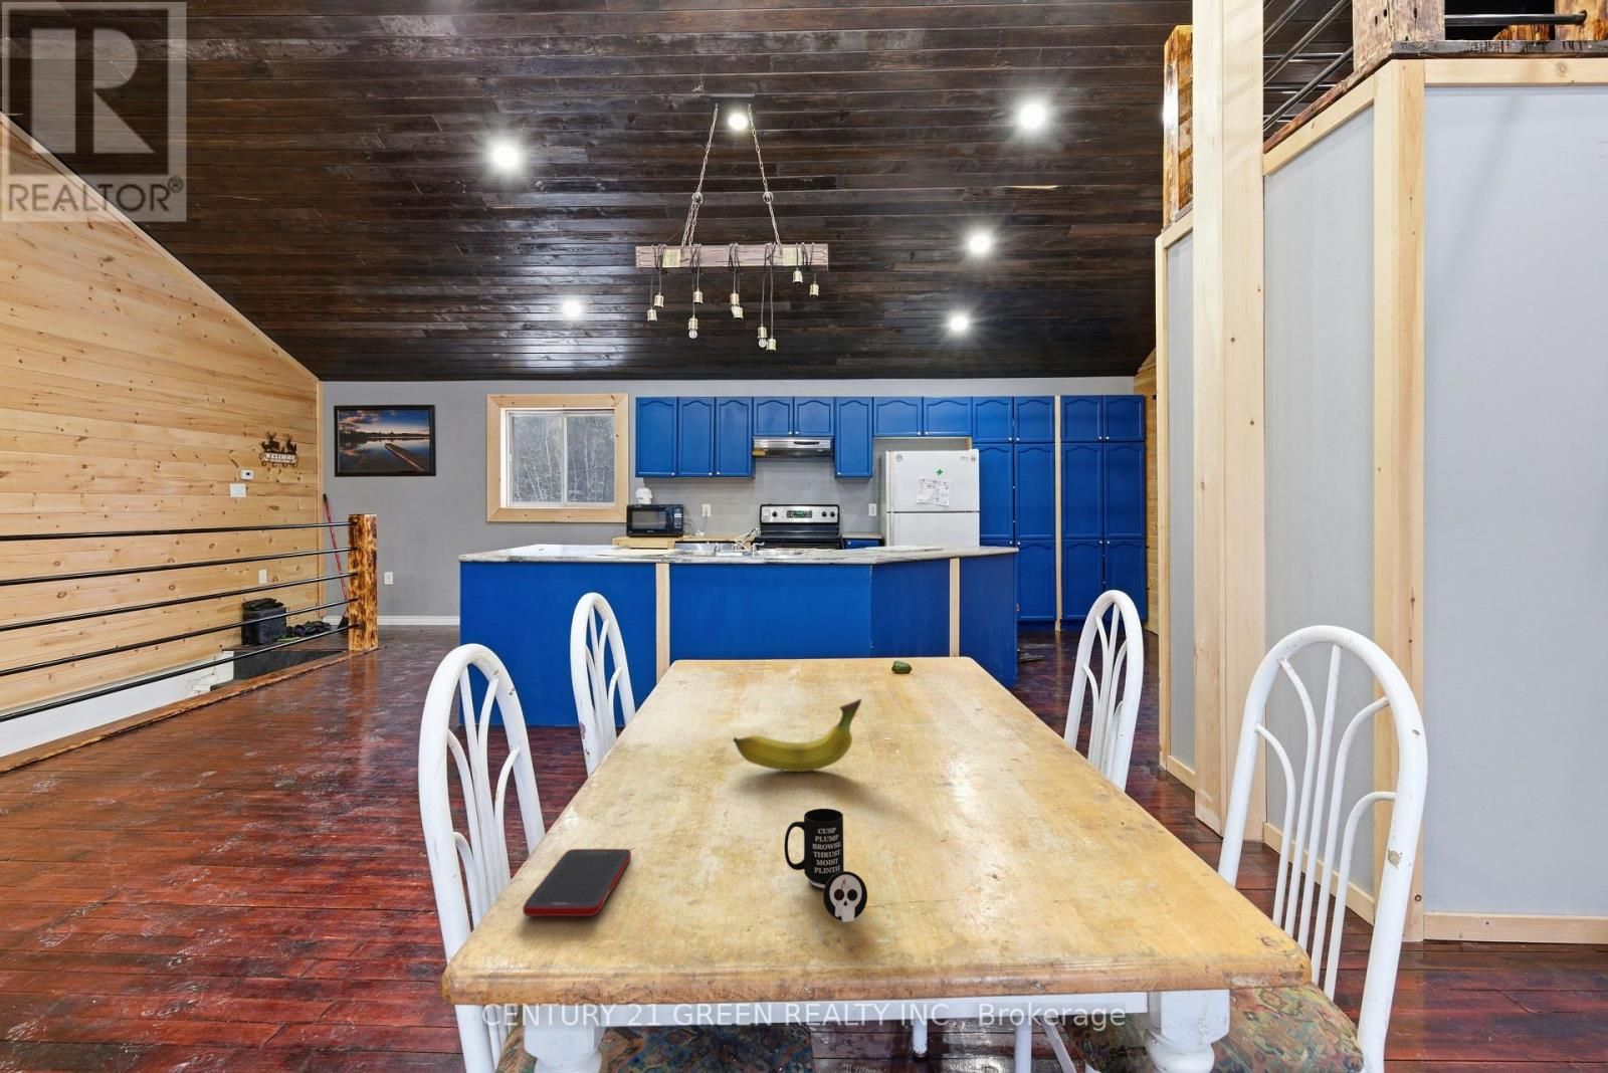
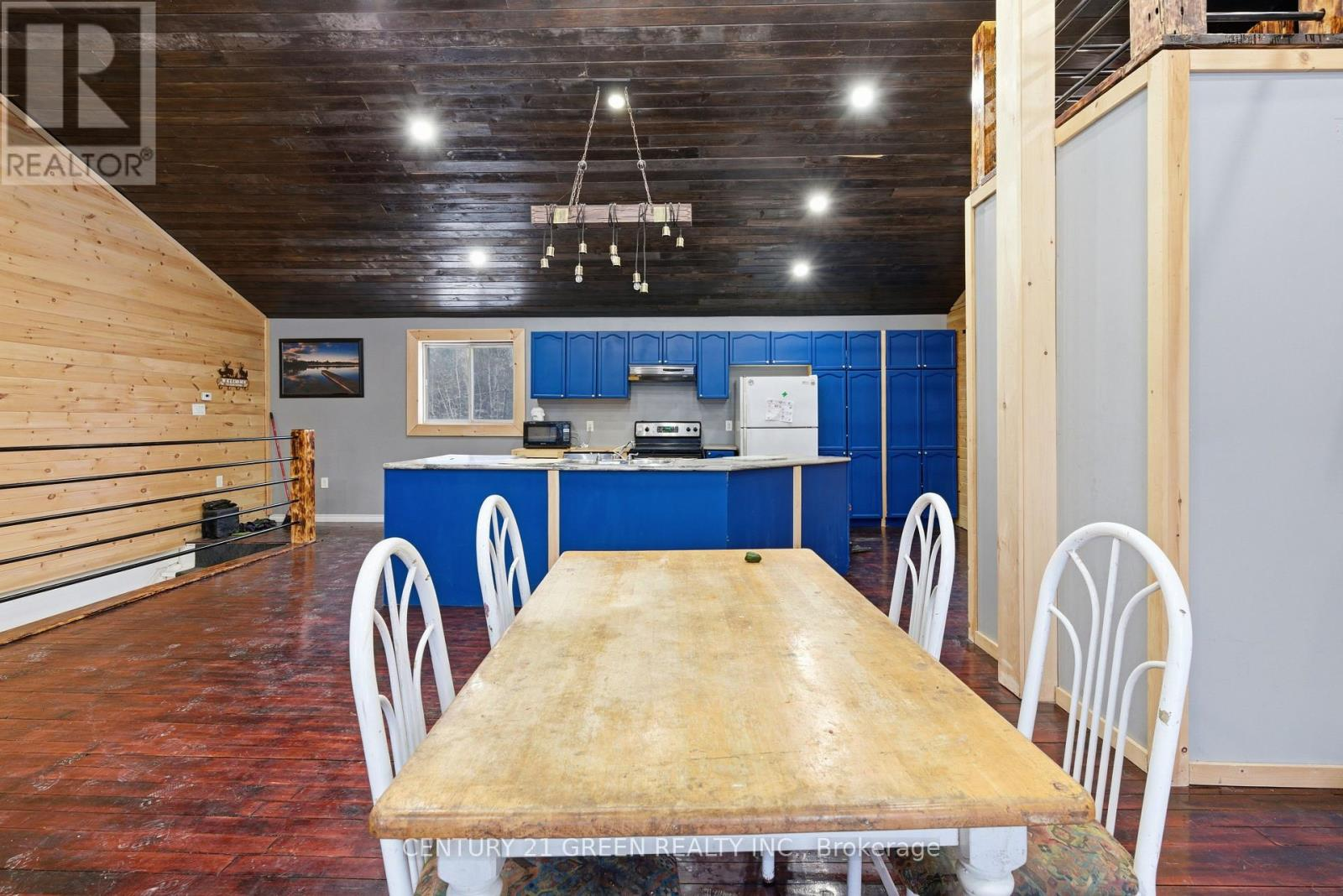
- fruit [732,697,862,772]
- cell phone [522,848,632,917]
- mug [783,808,868,923]
